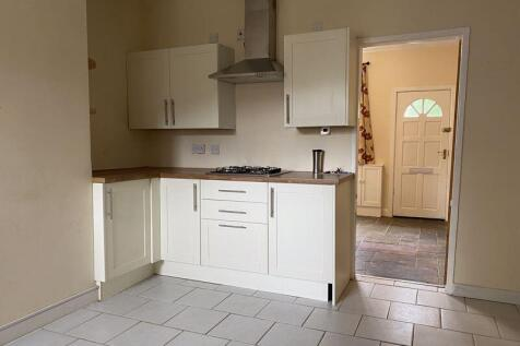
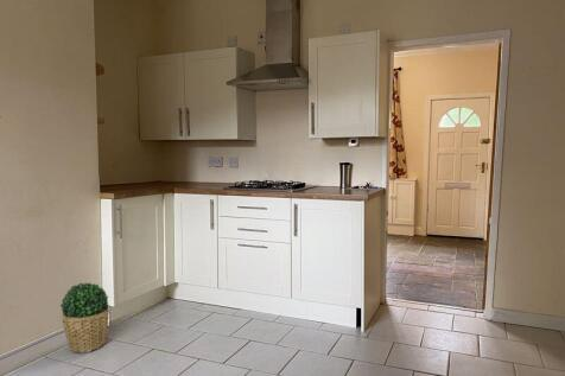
+ potted plant [59,281,110,355]
